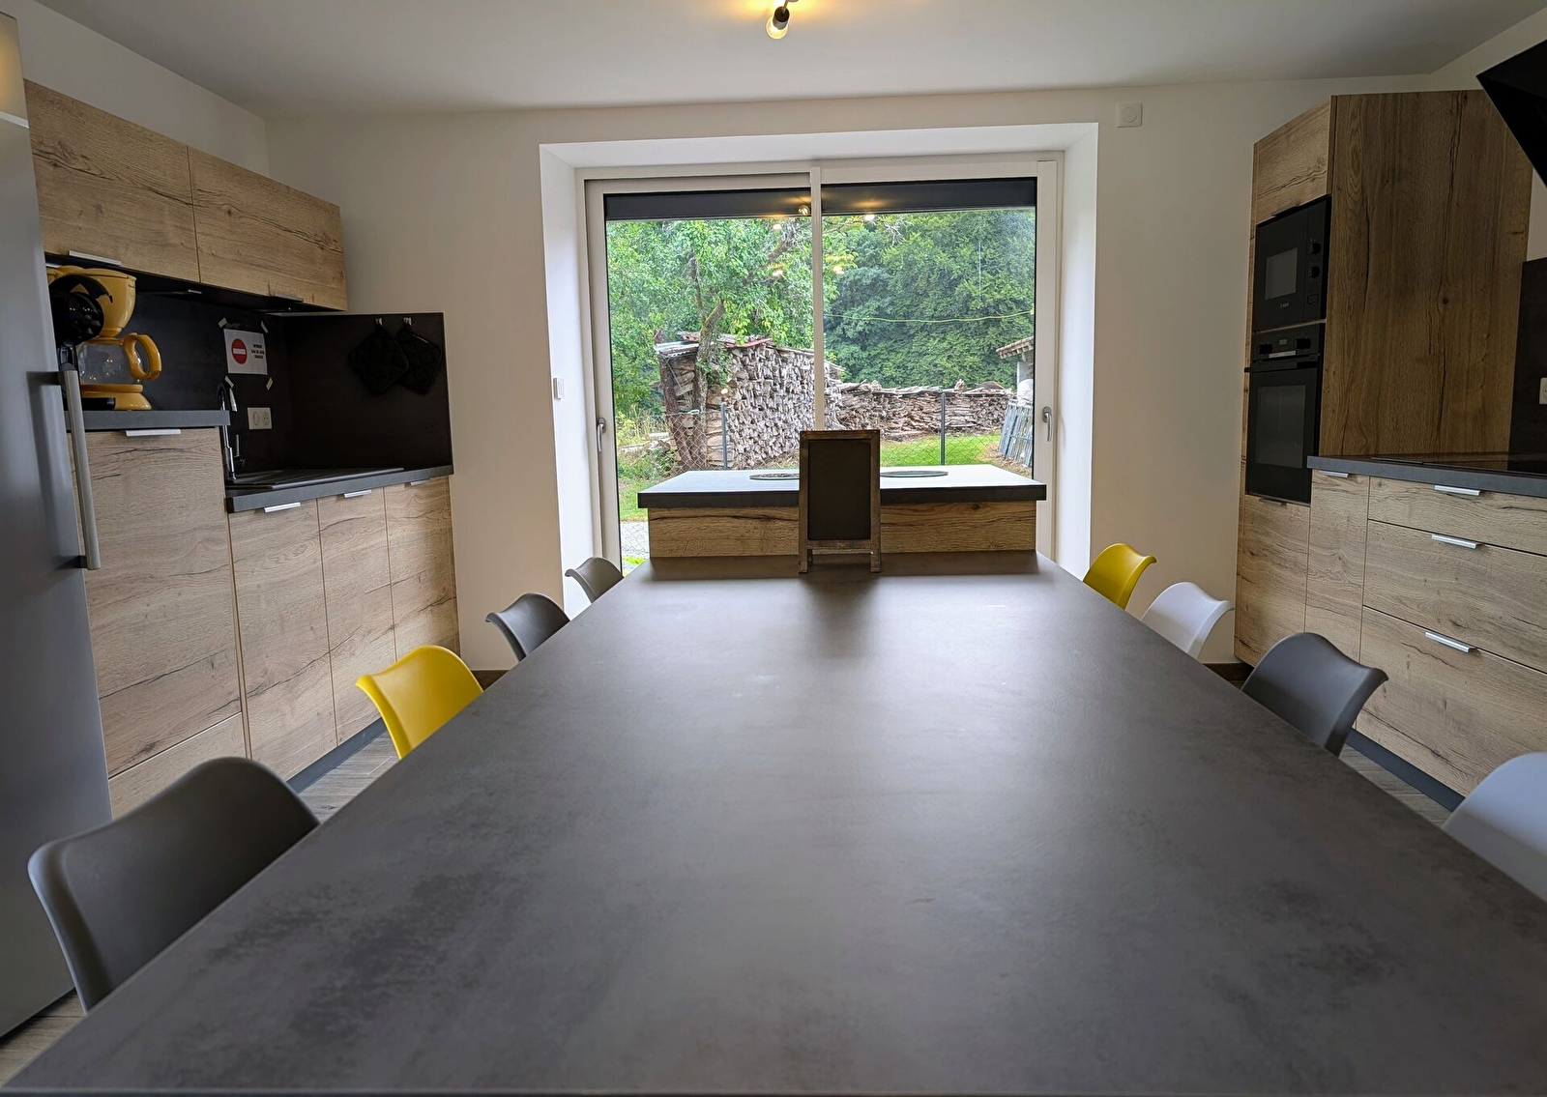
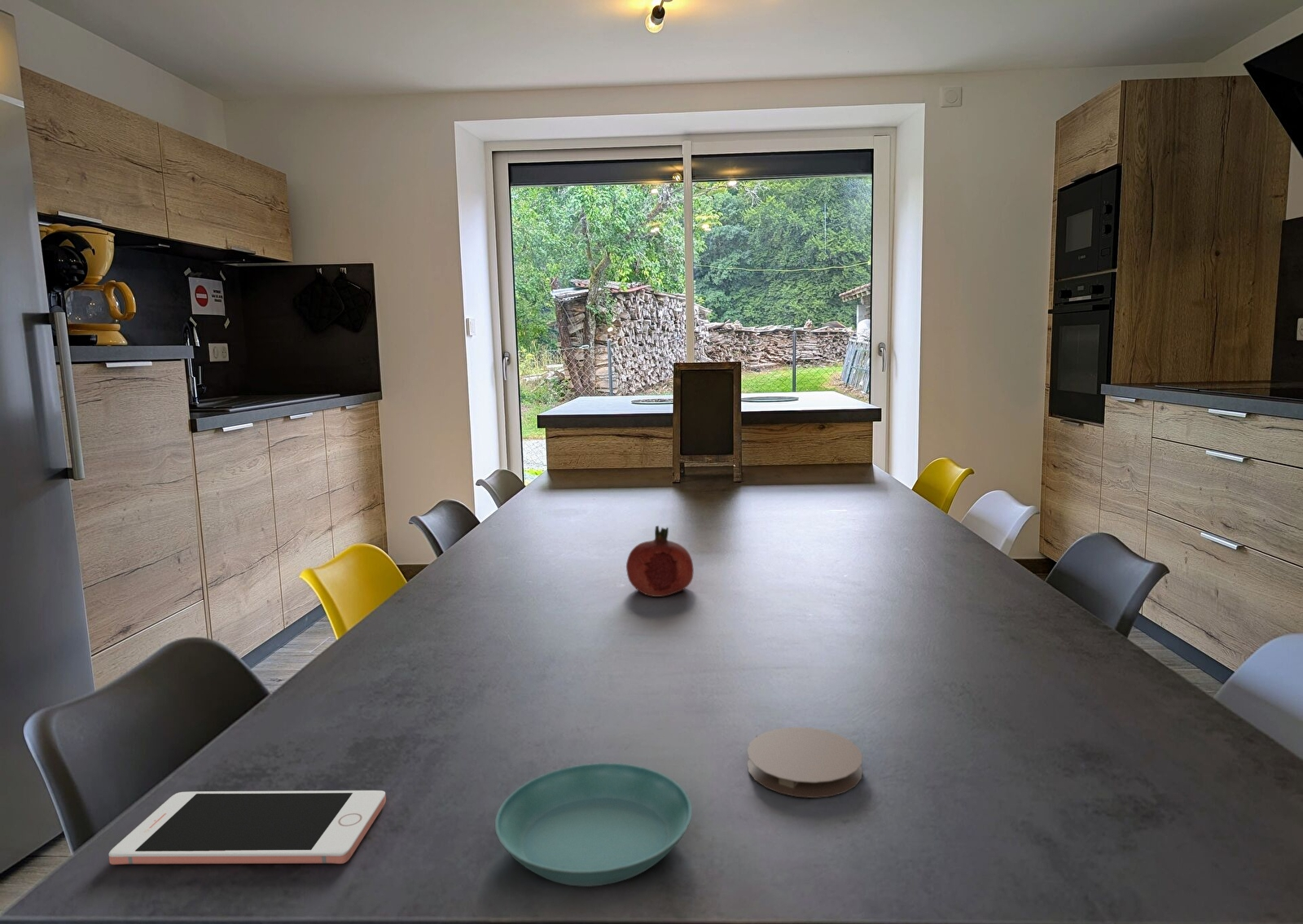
+ coaster [746,726,863,799]
+ fruit [625,525,695,598]
+ saucer [494,762,693,887]
+ cell phone [107,790,387,865]
